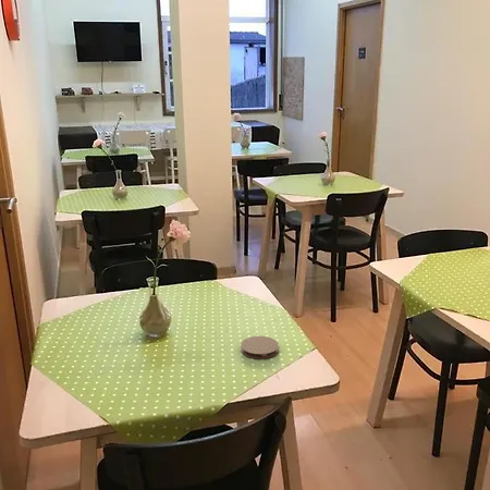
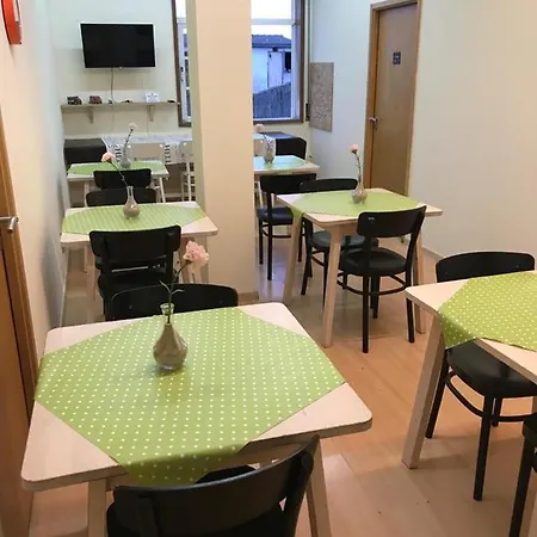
- coaster [240,335,280,360]
